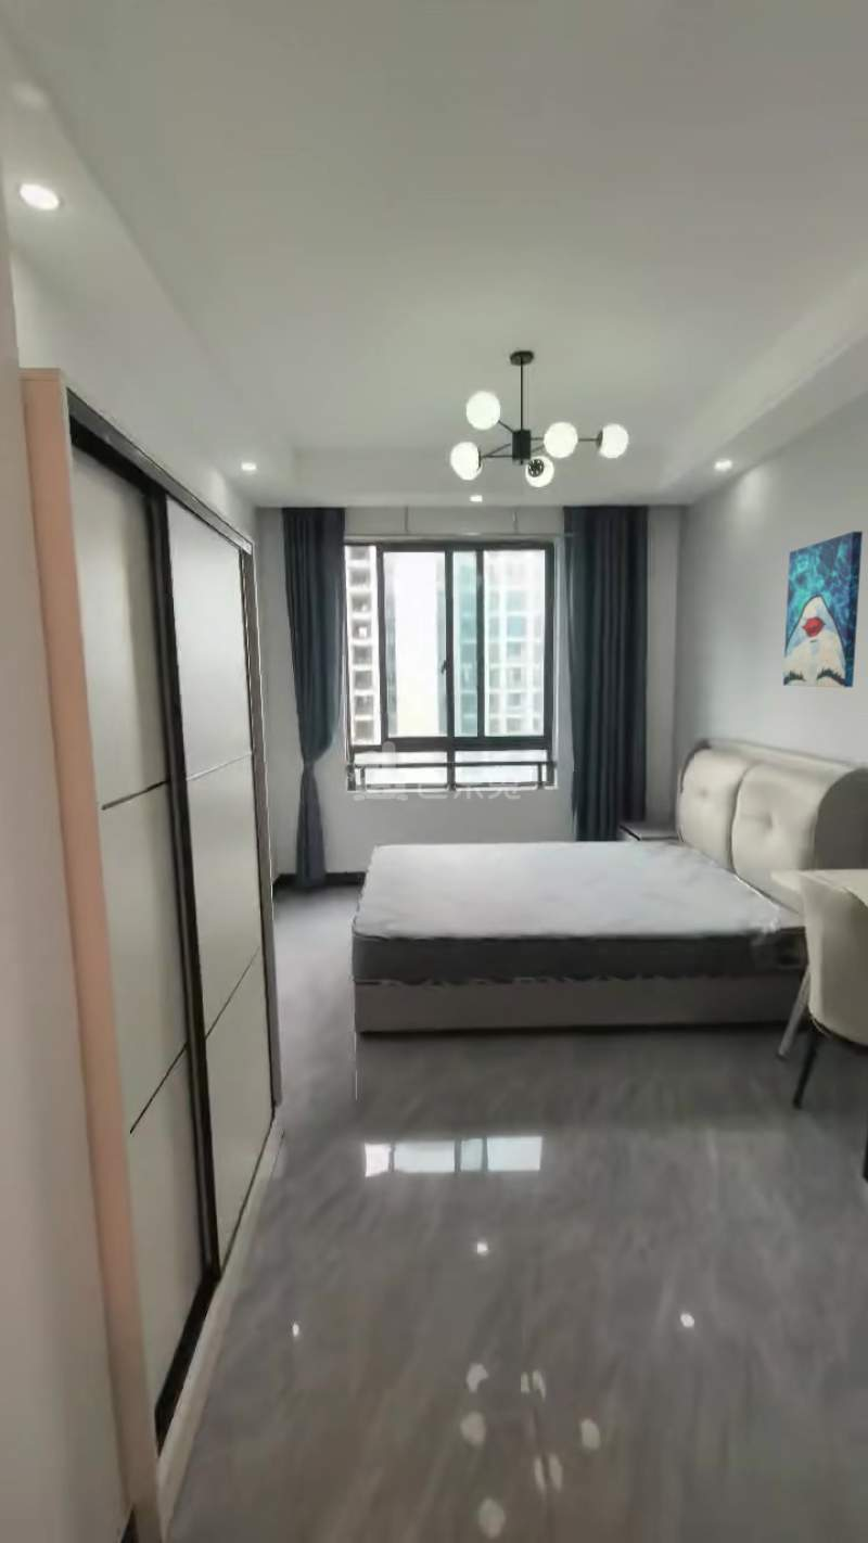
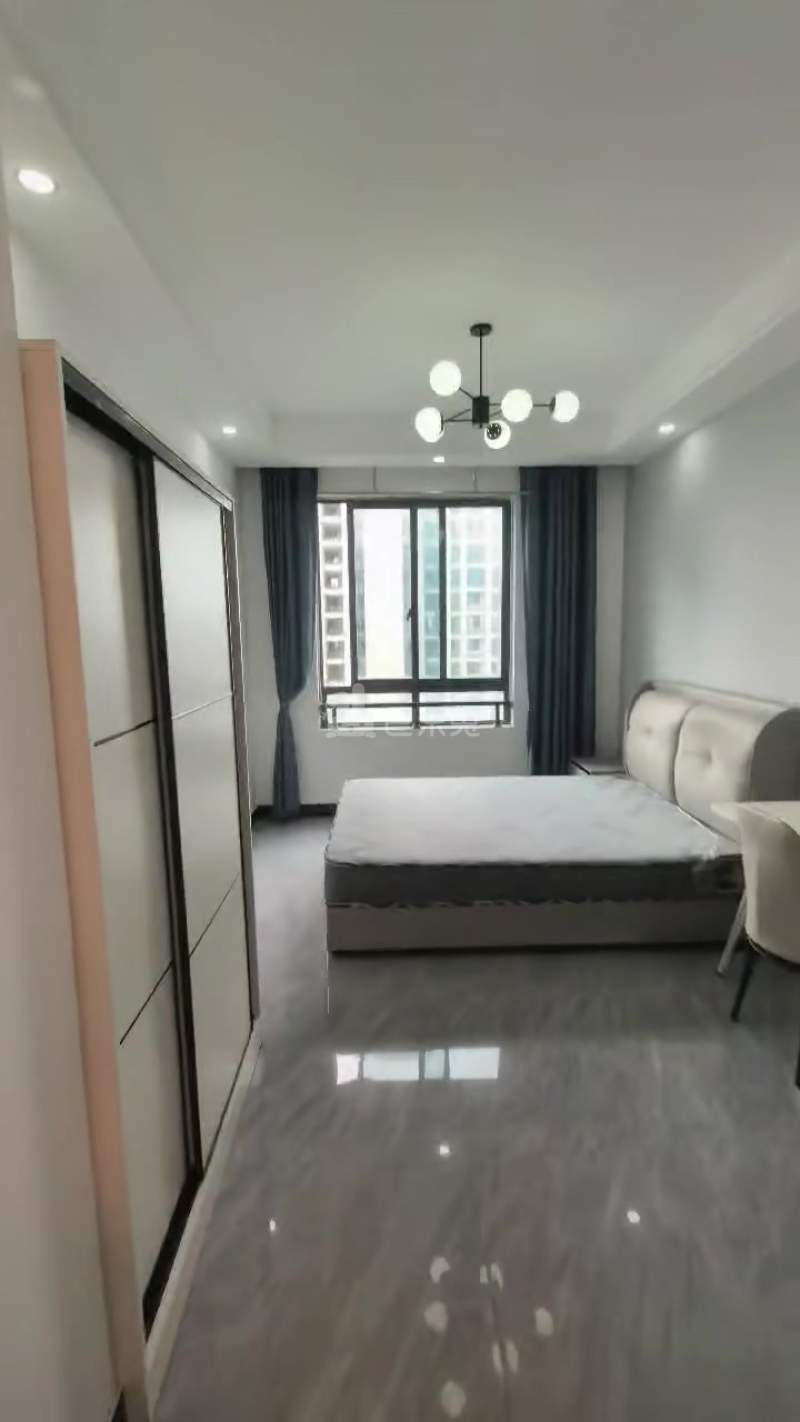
- wall art [782,531,864,688]
